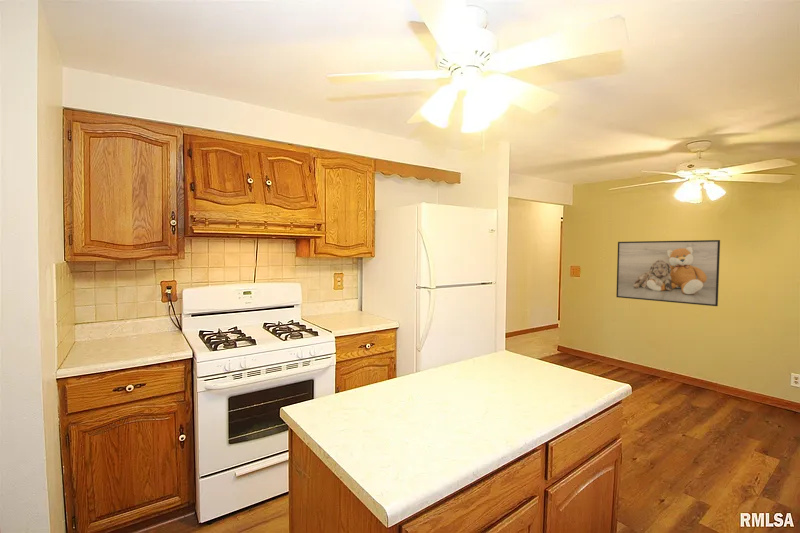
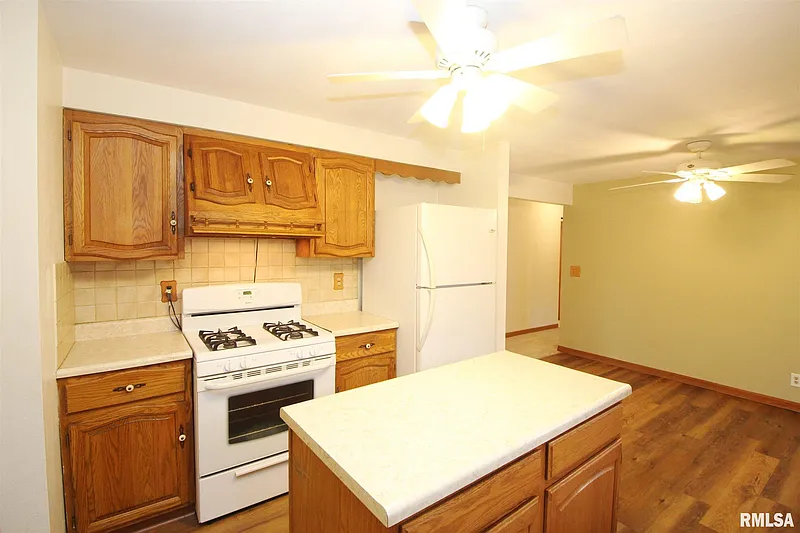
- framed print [615,239,721,307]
